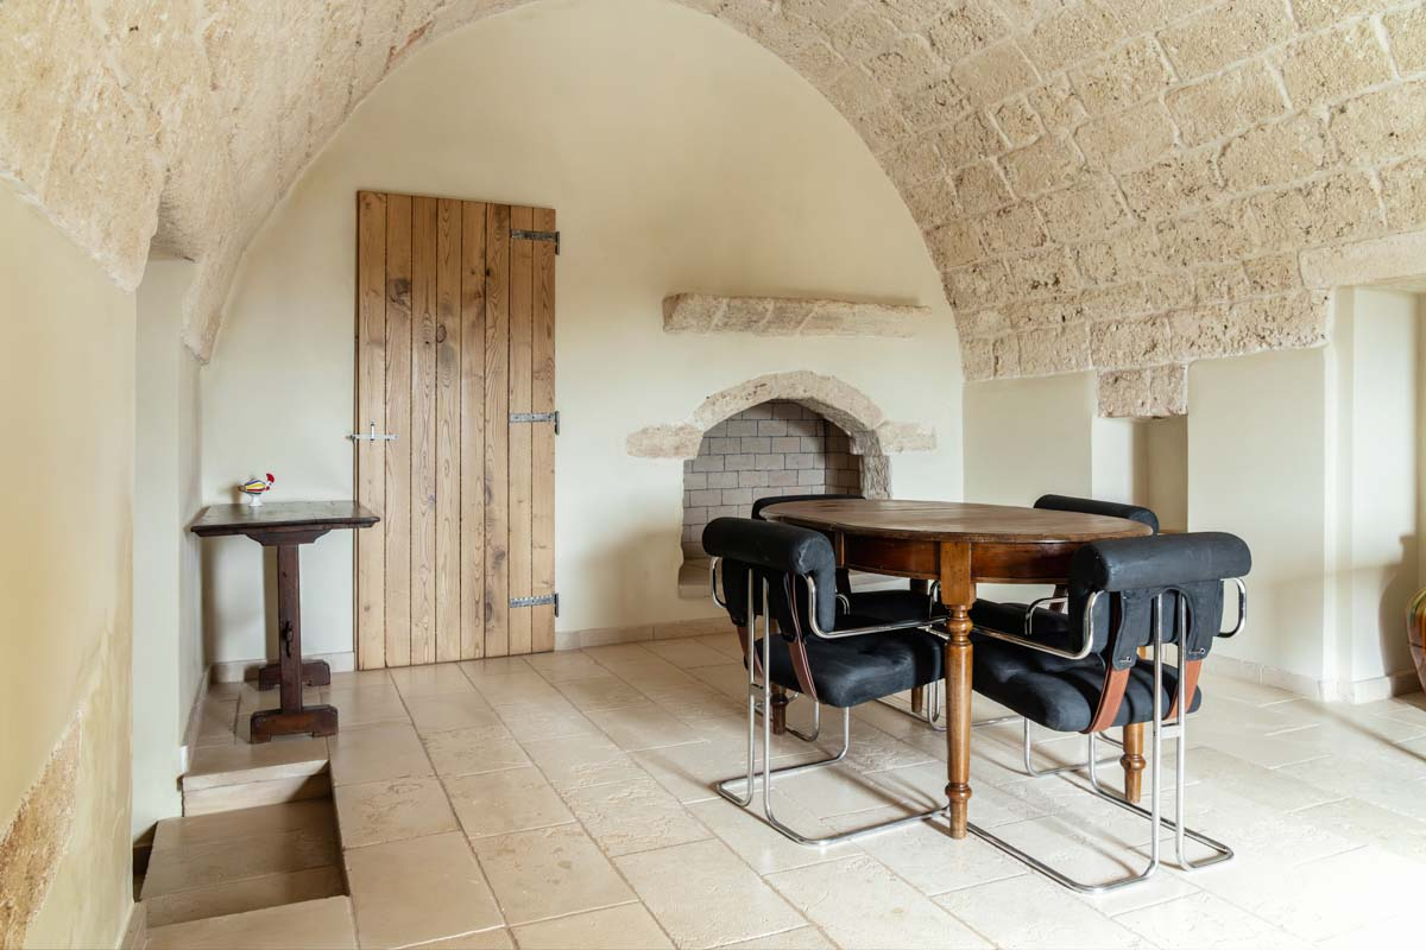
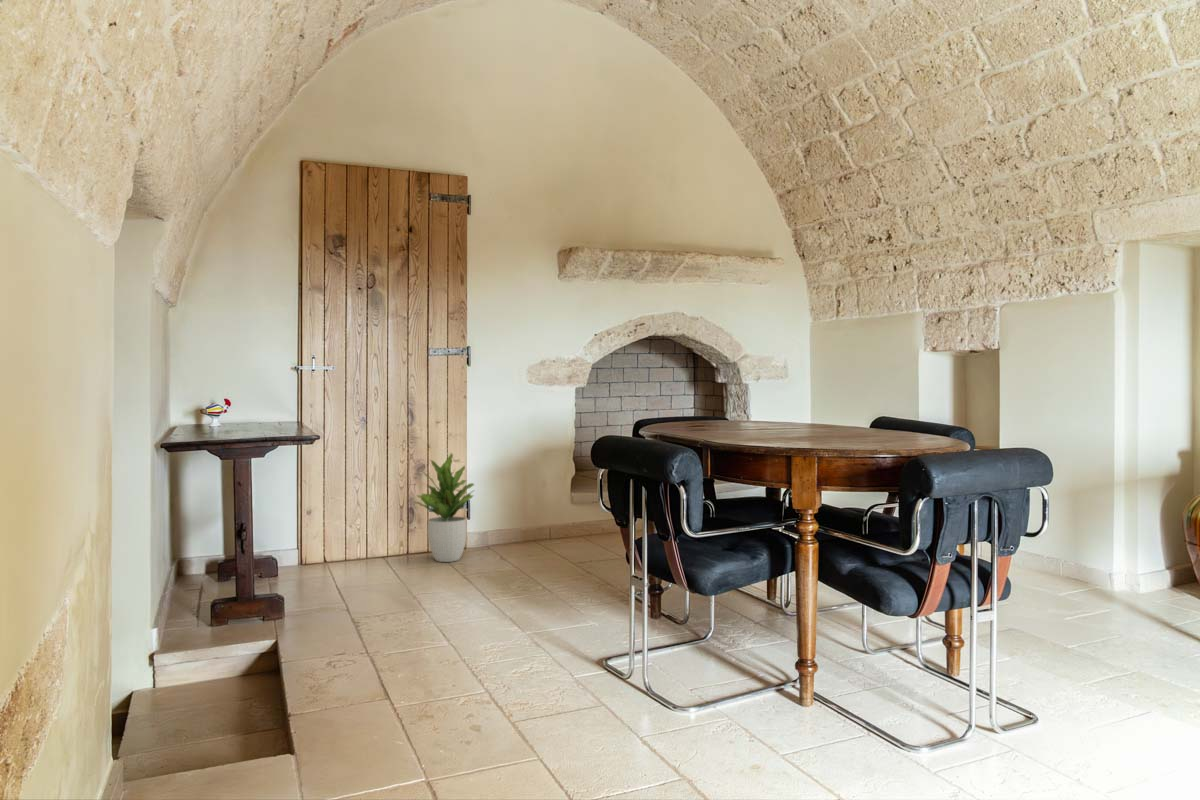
+ potted plant [411,452,476,563]
